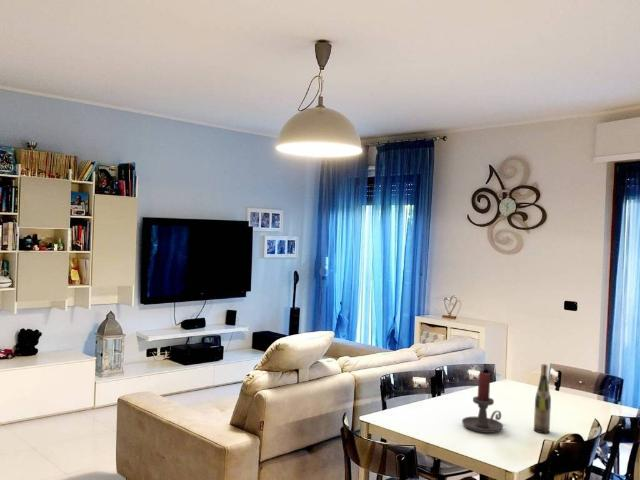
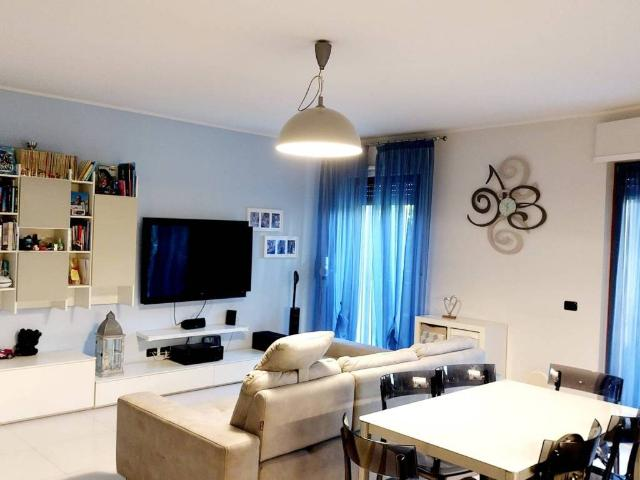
- wine bottle [533,363,552,434]
- candle holder [461,372,504,434]
